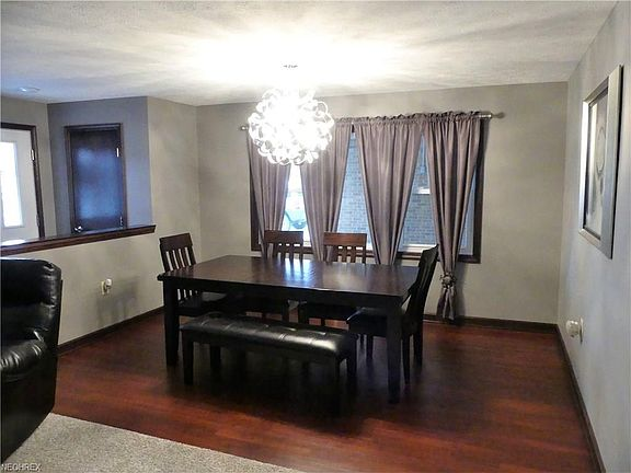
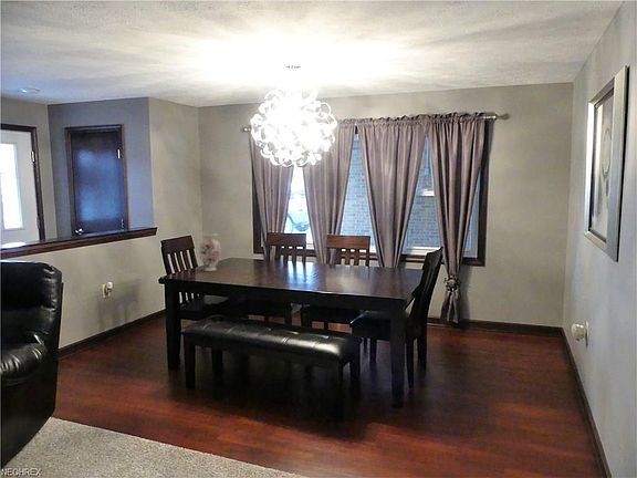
+ vase [198,232,222,272]
